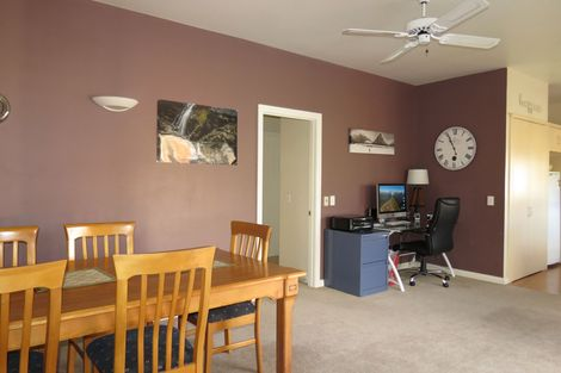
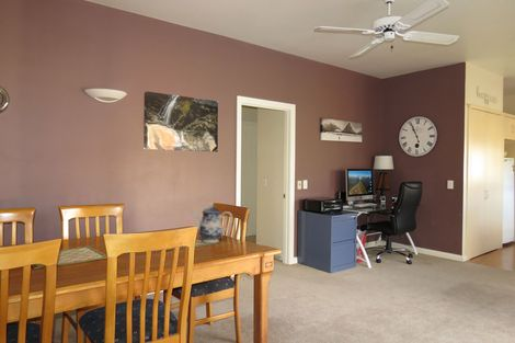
+ teapot [190,202,233,244]
